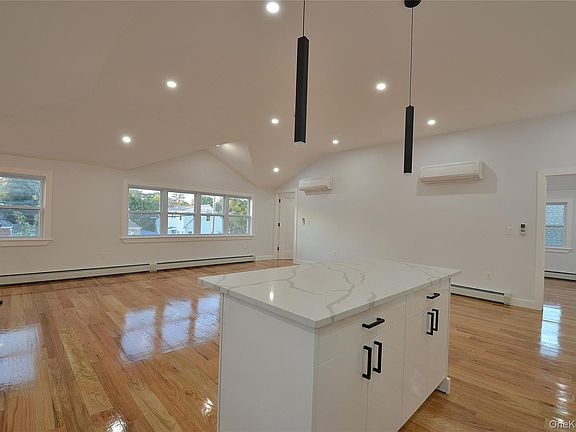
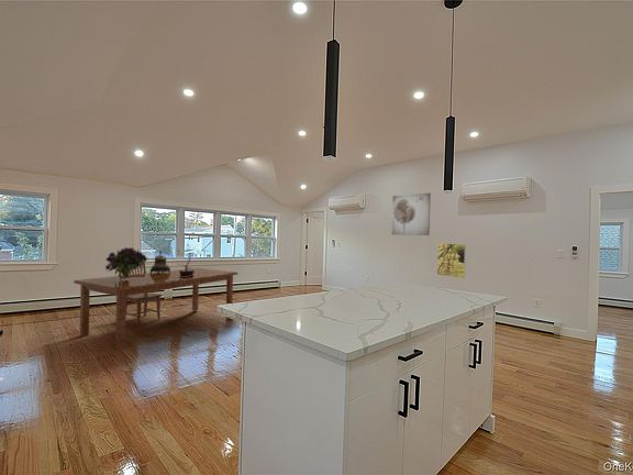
+ wall art [391,192,432,236]
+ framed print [436,242,467,279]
+ decorative urn [149,250,171,274]
+ potted plant [176,243,203,277]
+ dining table [73,263,238,351]
+ bouquet [104,246,148,279]
